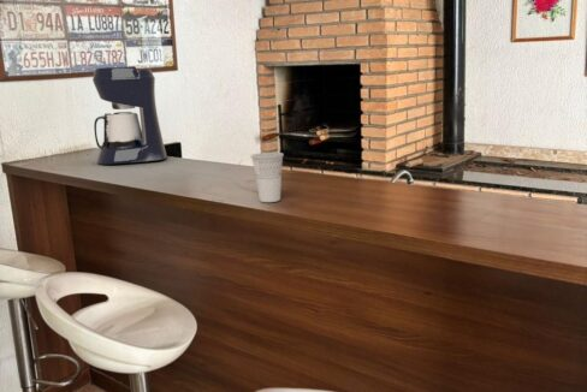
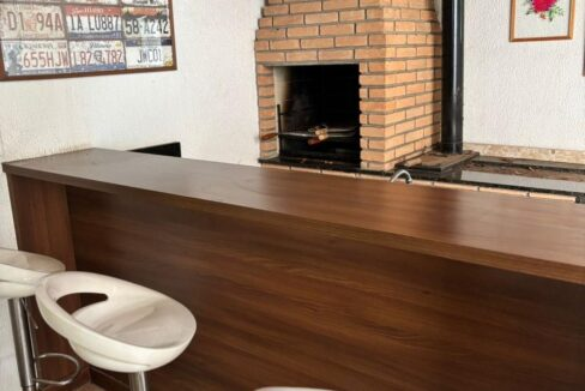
- cup [250,152,285,203]
- coffee maker [91,65,167,166]
